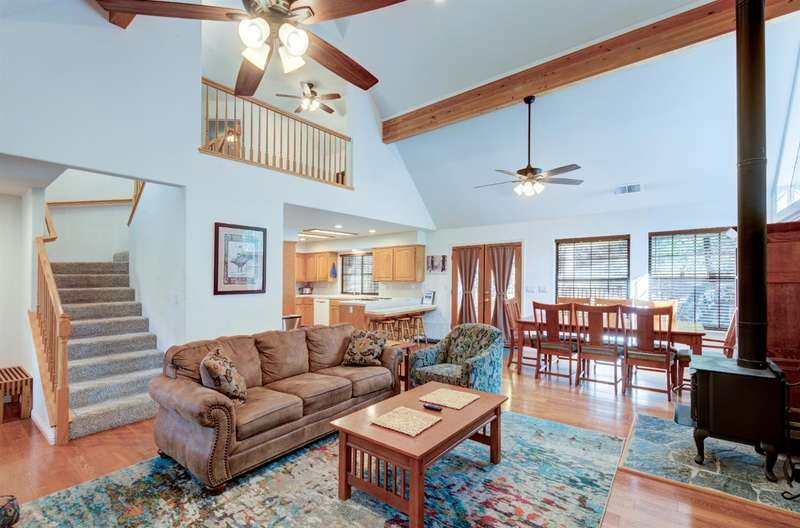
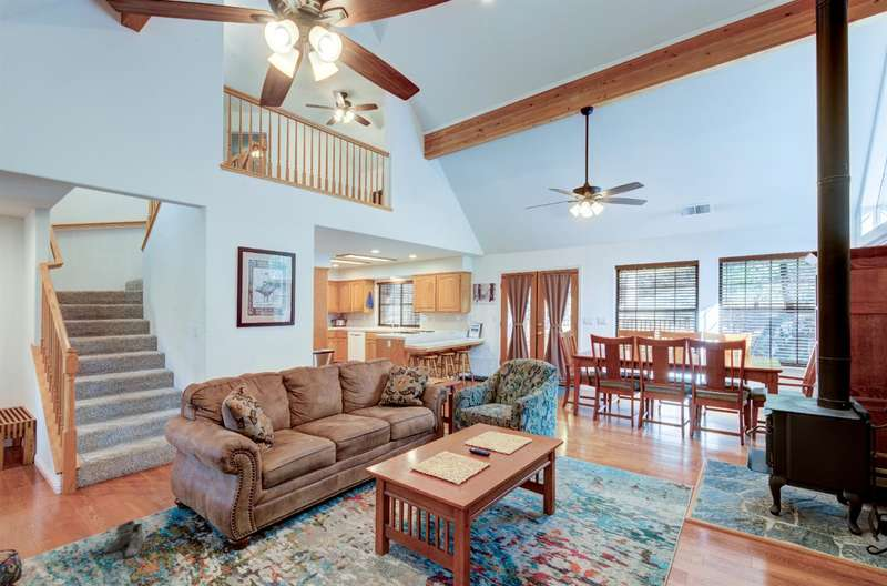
+ boots [102,519,145,559]
